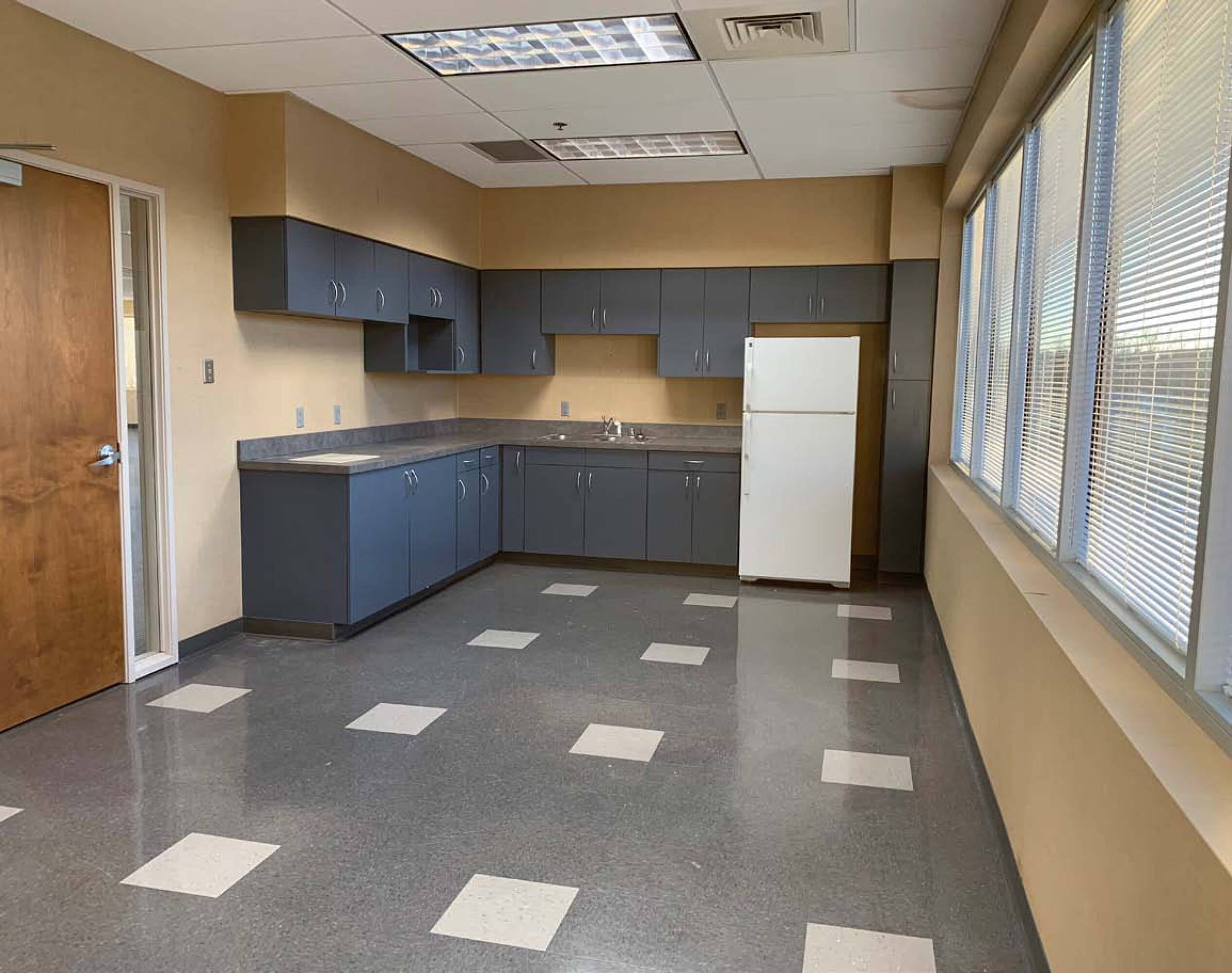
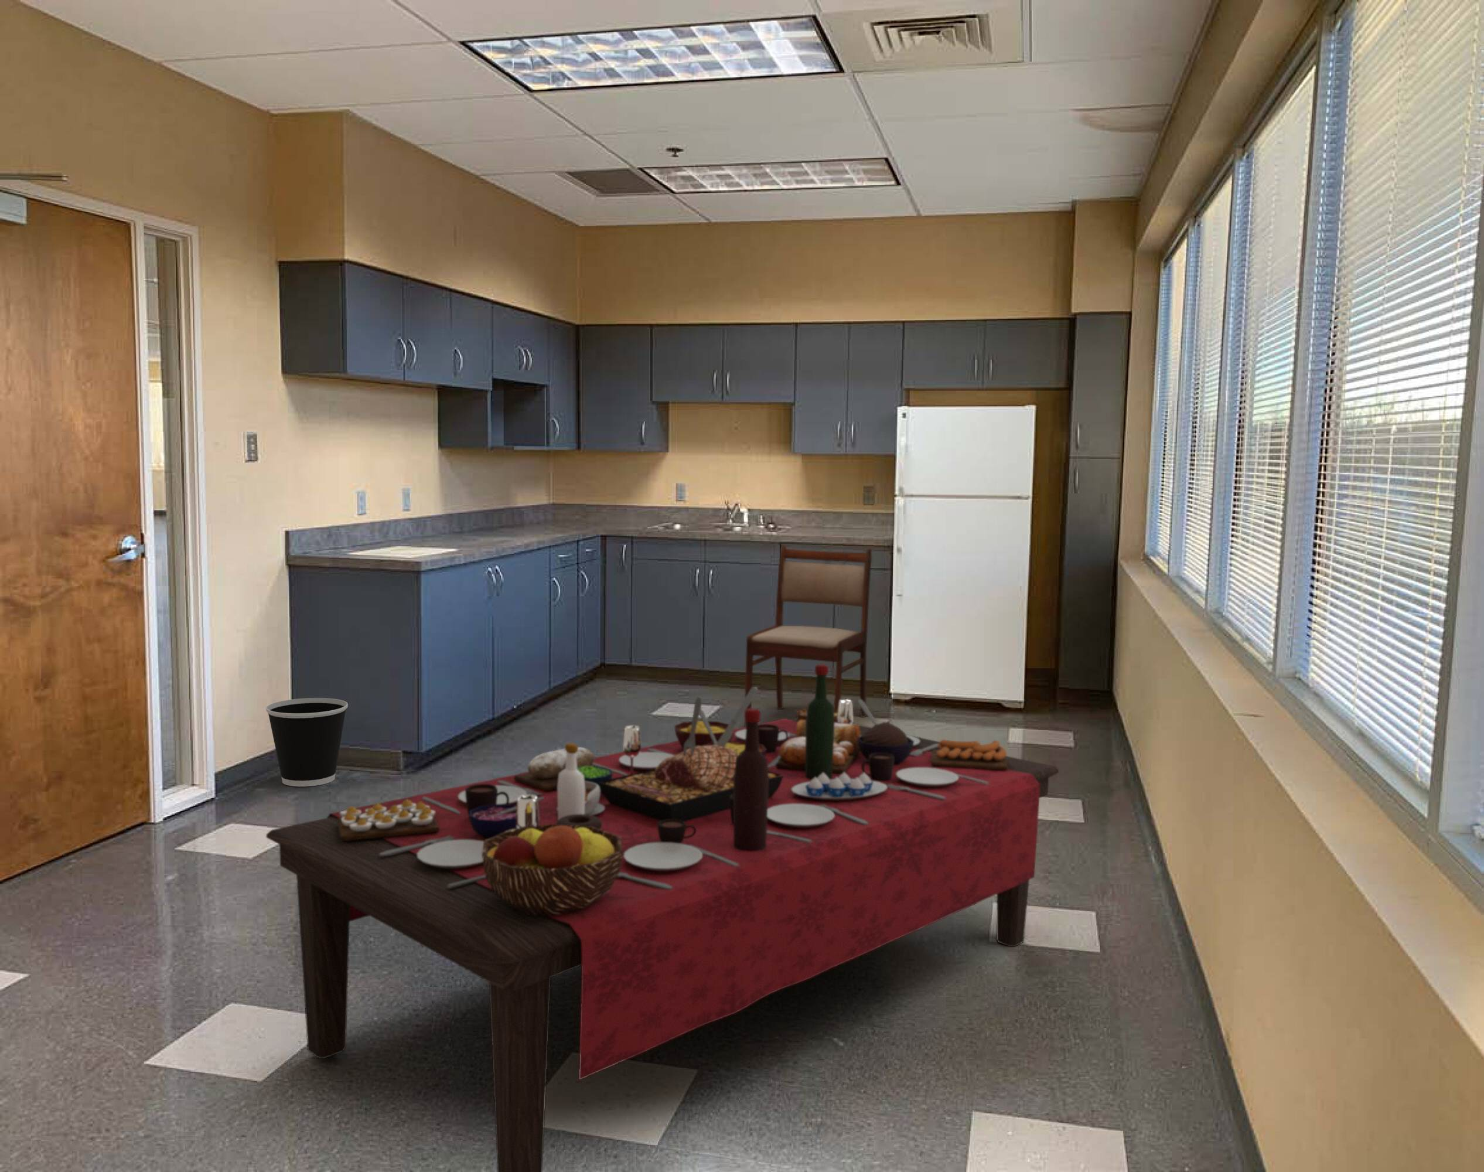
+ wastebasket [265,697,348,787]
+ dining chair [744,544,872,726]
+ dining table [265,664,1059,1172]
